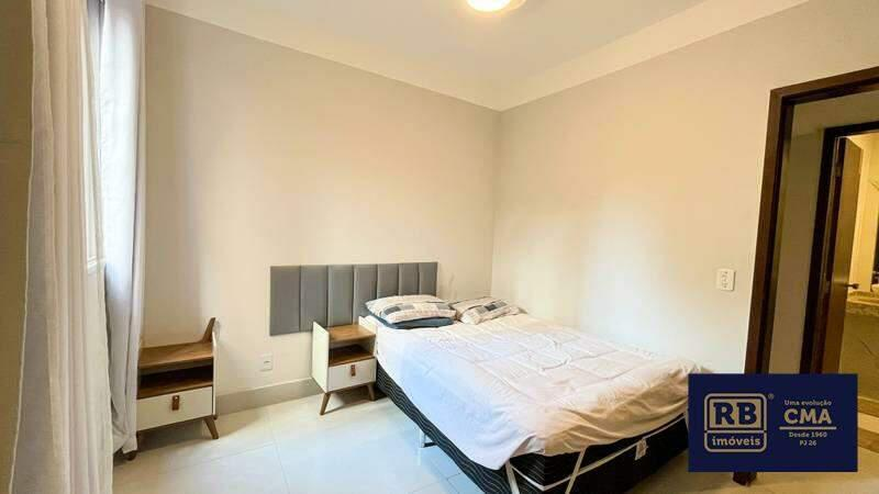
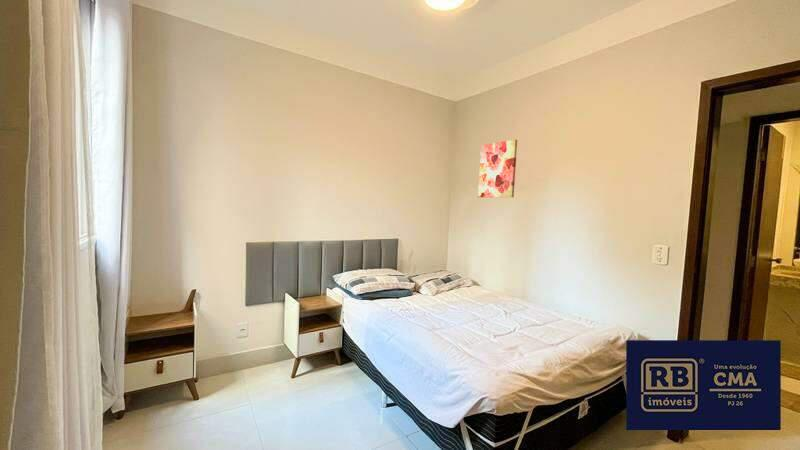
+ wall art [477,138,518,198]
